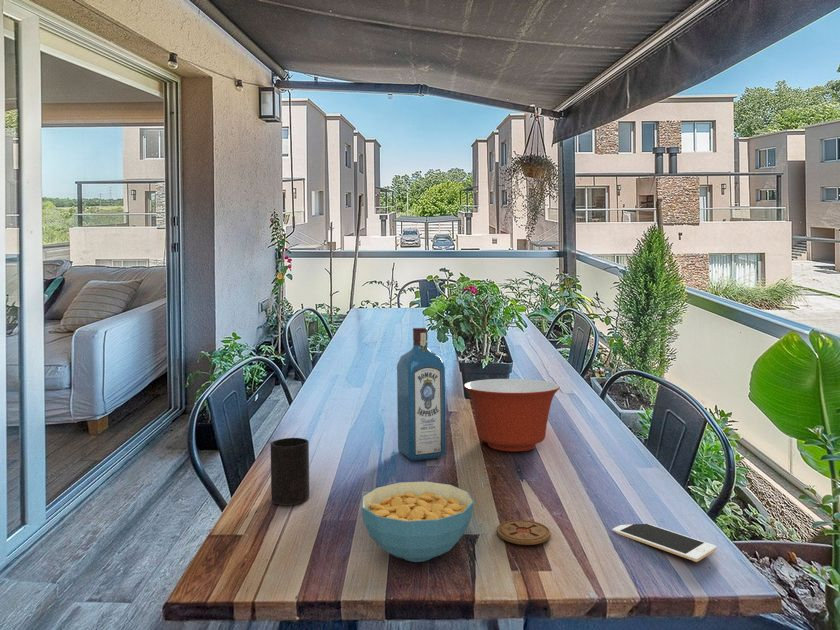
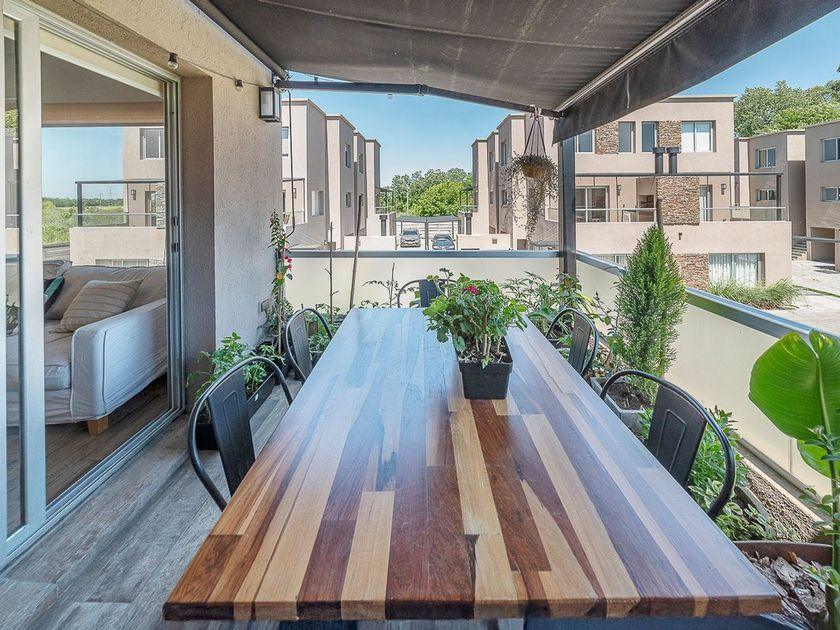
- cereal bowl [361,480,475,563]
- cell phone [612,523,718,563]
- coaster [496,519,552,546]
- mixing bowl [463,378,561,452]
- liquor [396,327,447,461]
- cup [270,437,310,506]
